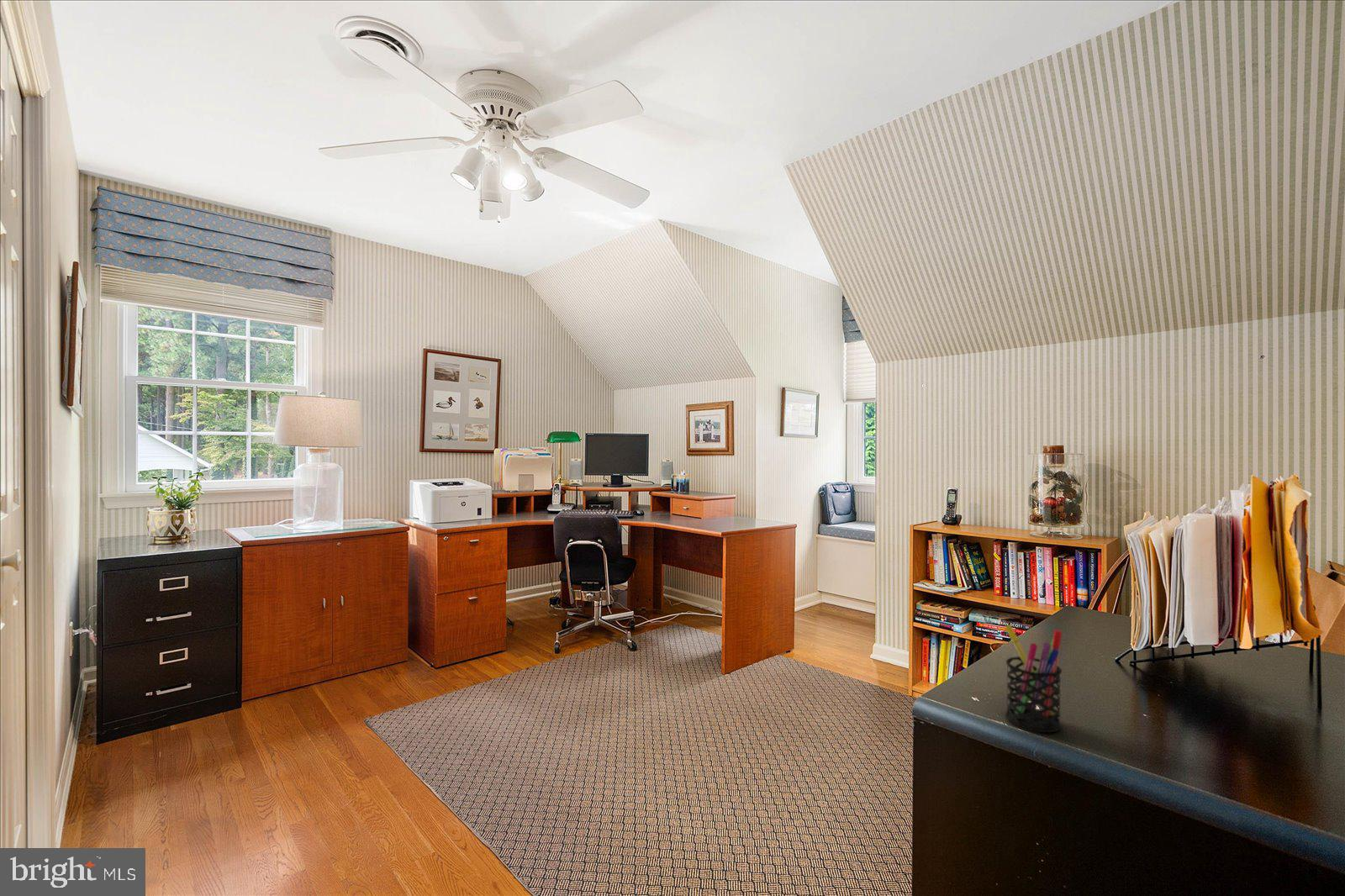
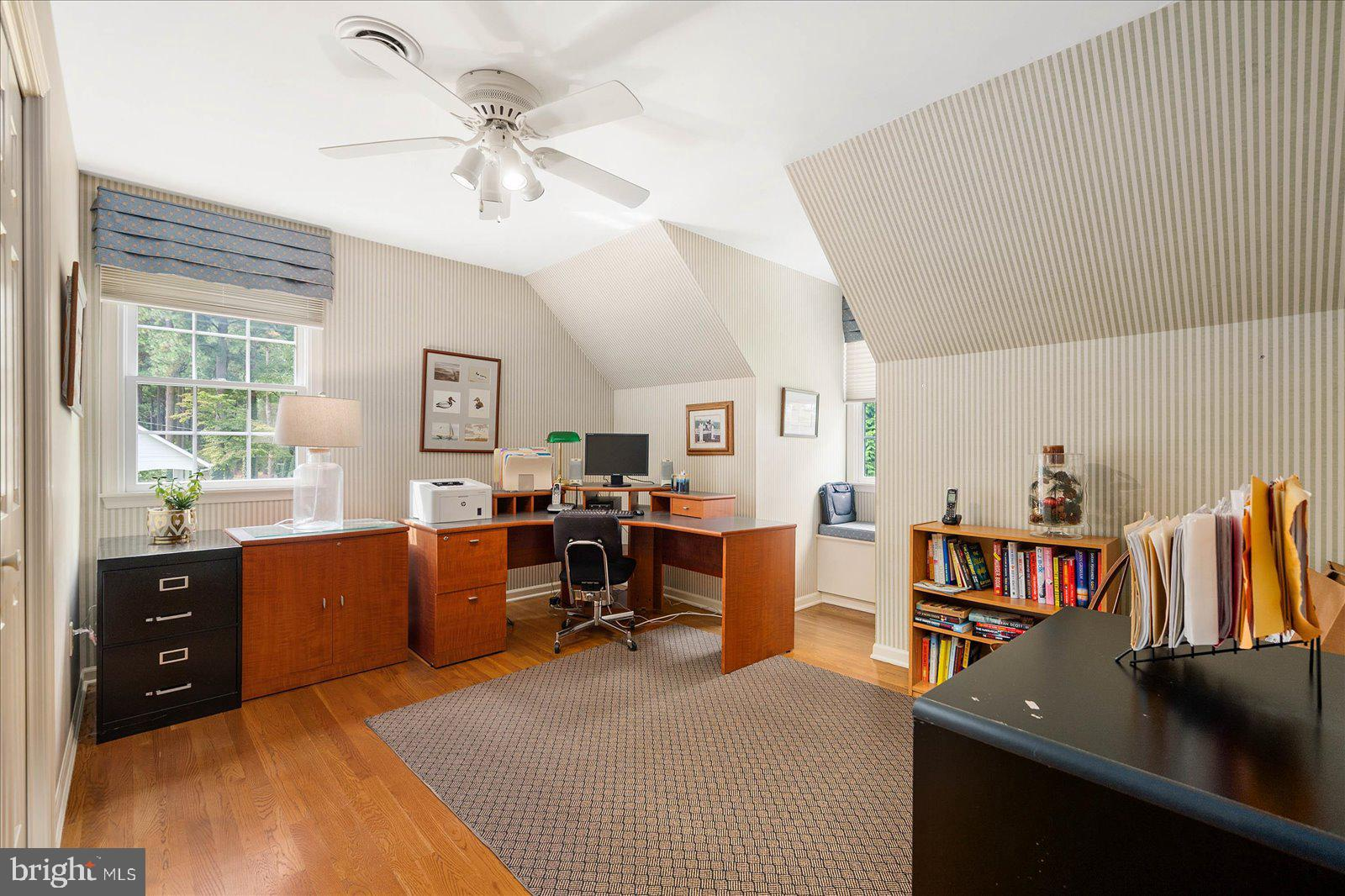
- pen holder [1004,624,1063,733]
